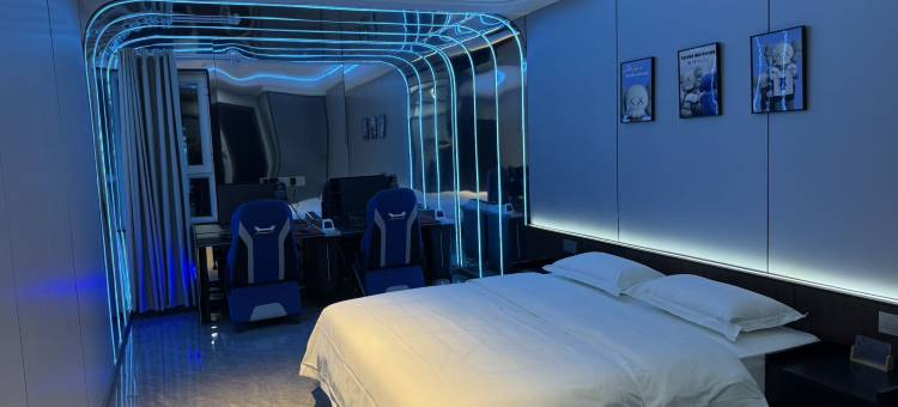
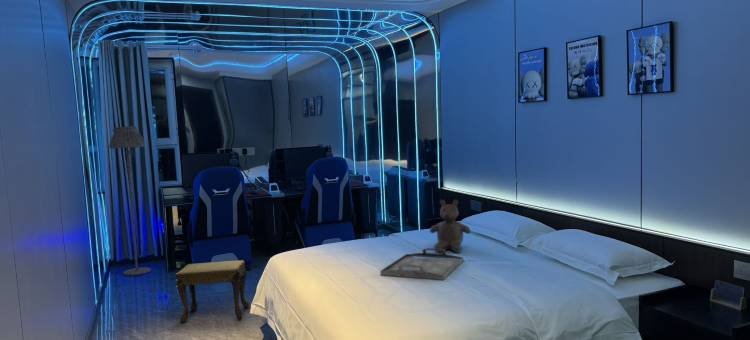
+ serving tray [379,247,465,281]
+ footstool [175,259,250,324]
+ teddy bear [429,199,472,254]
+ floor lamp [108,126,152,277]
